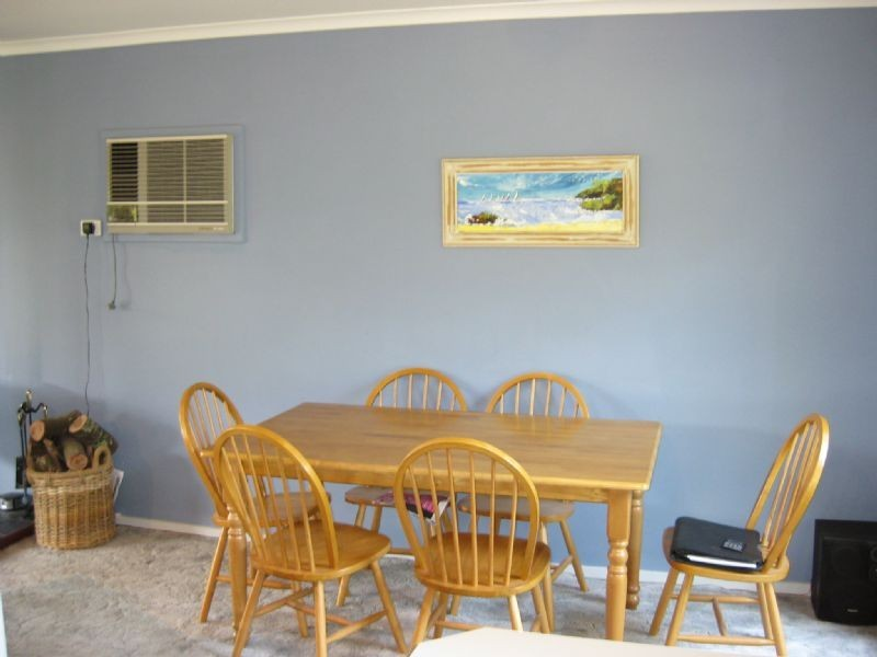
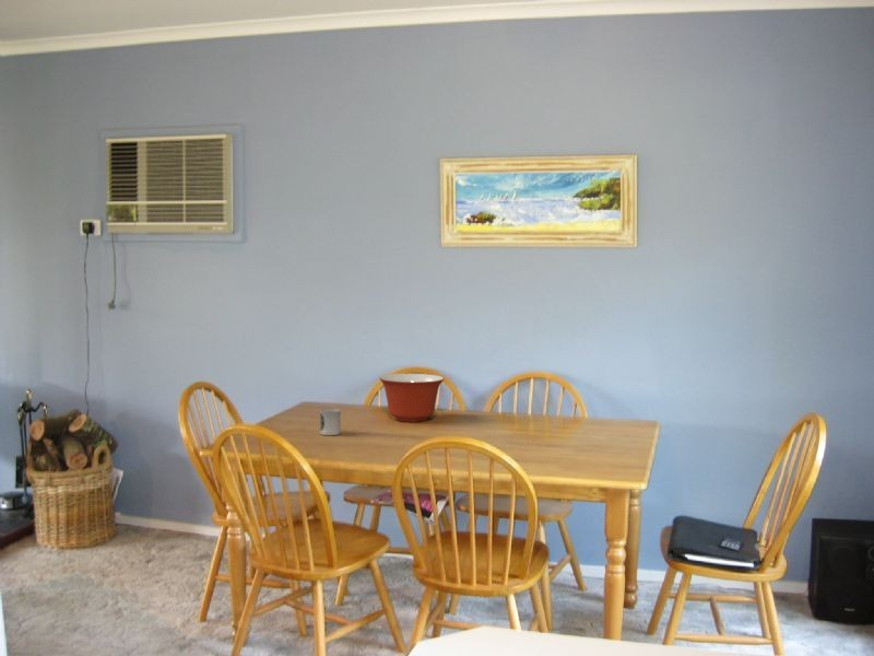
+ cup [319,408,341,436]
+ mixing bowl [378,373,446,423]
